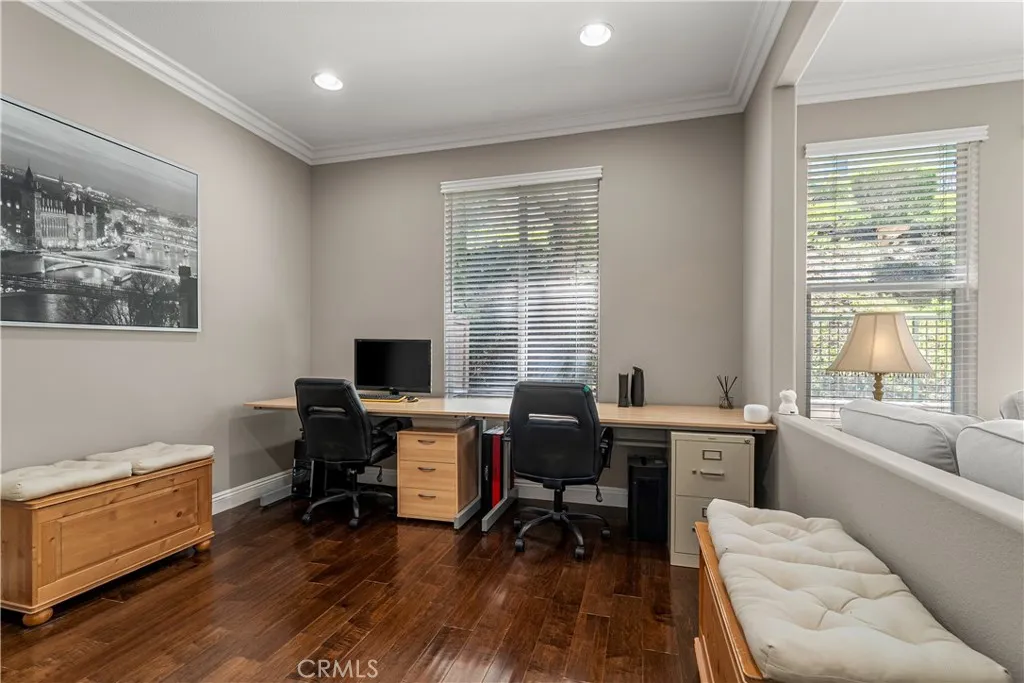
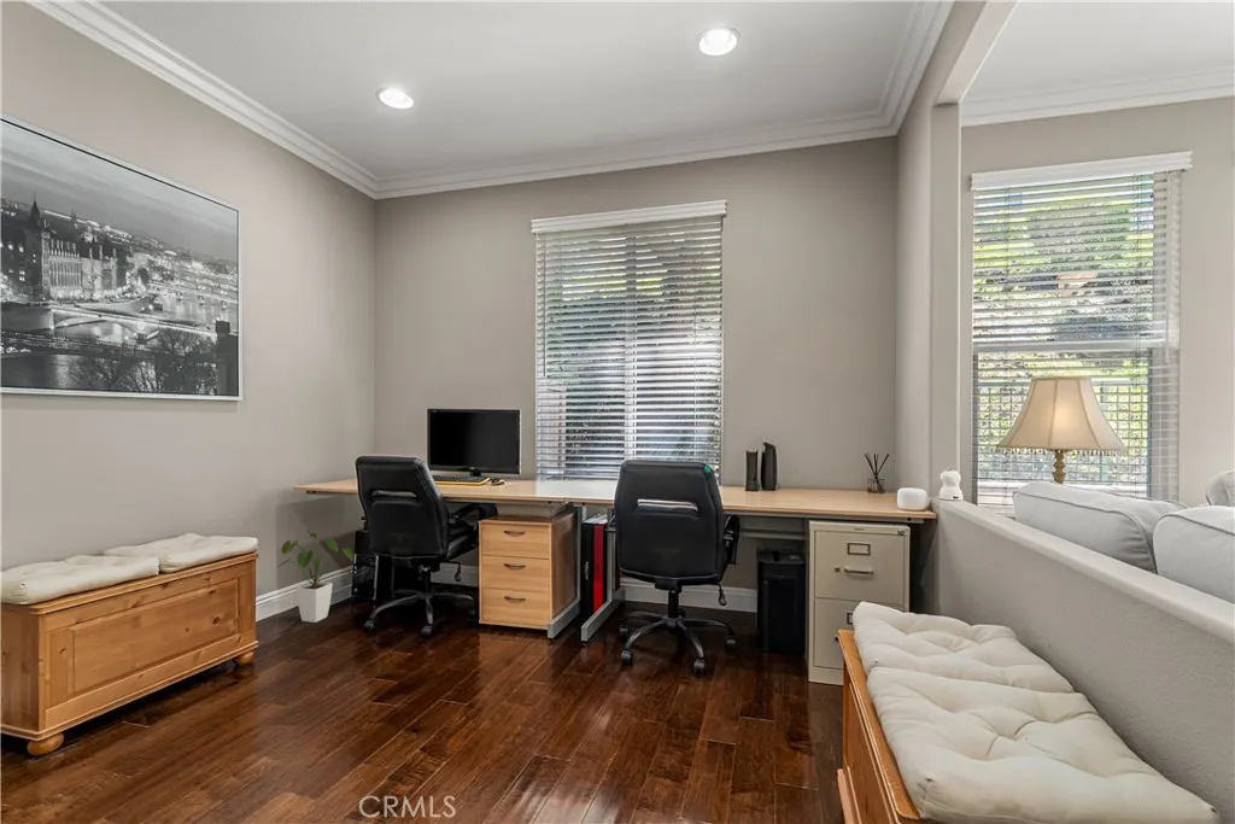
+ house plant [277,528,355,624]
